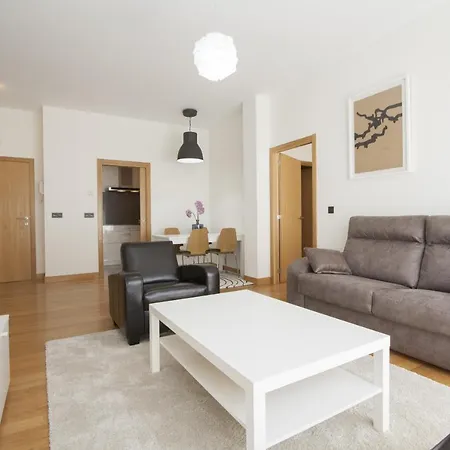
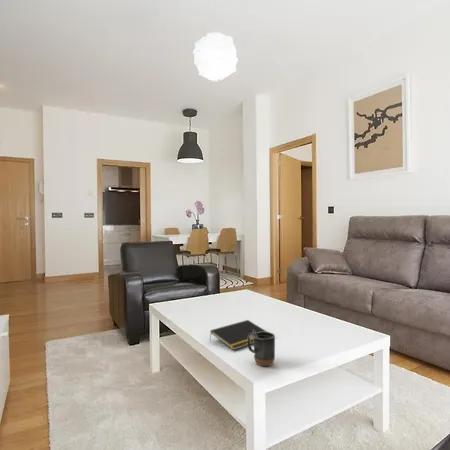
+ mug [247,330,276,367]
+ notepad [209,319,268,351]
